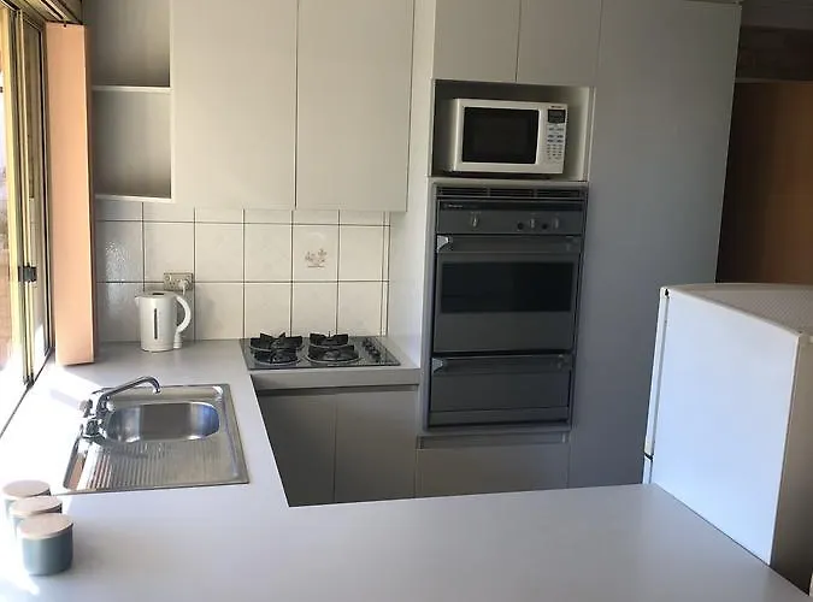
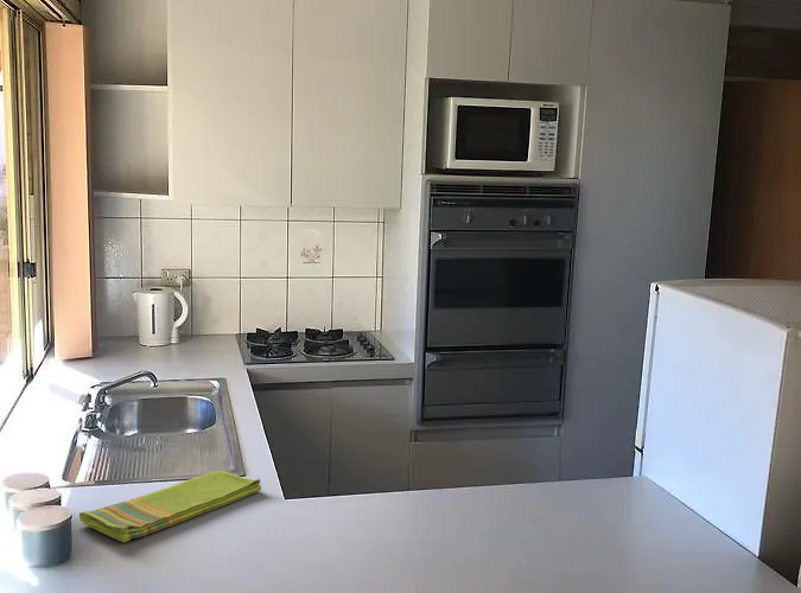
+ dish towel [78,470,262,543]
